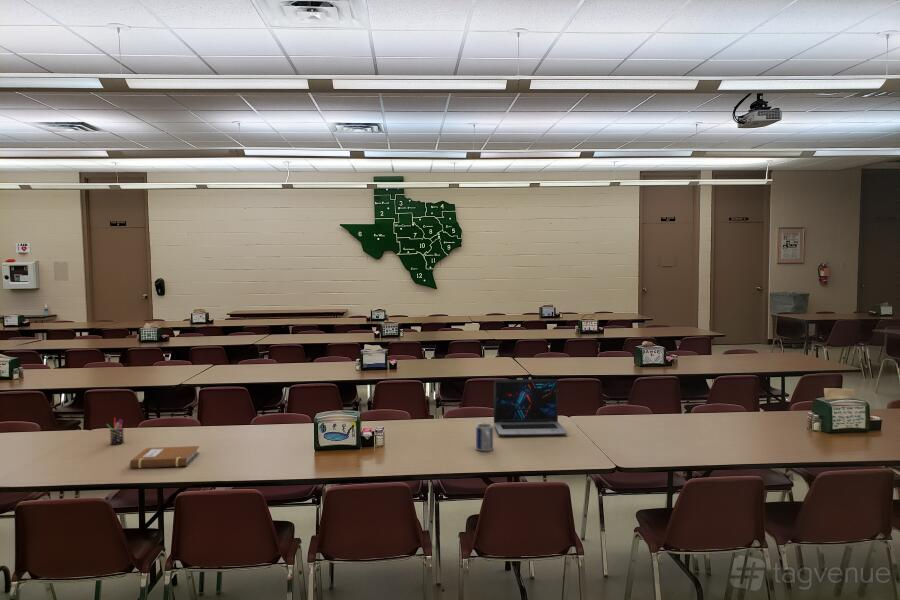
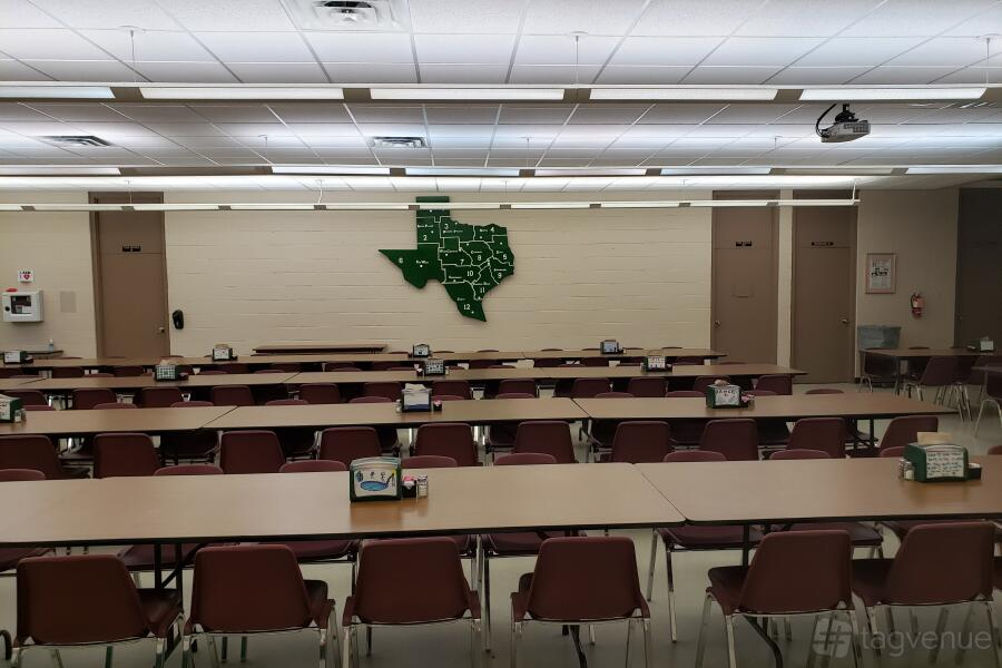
- notebook [128,445,200,469]
- mug [475,422,494,452]
- pen holder [105,417,125,446]
- laptop [493,378,568,437]
